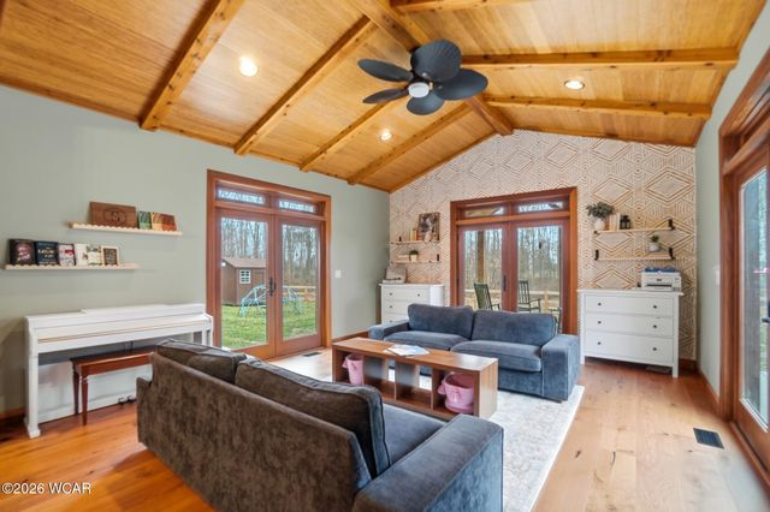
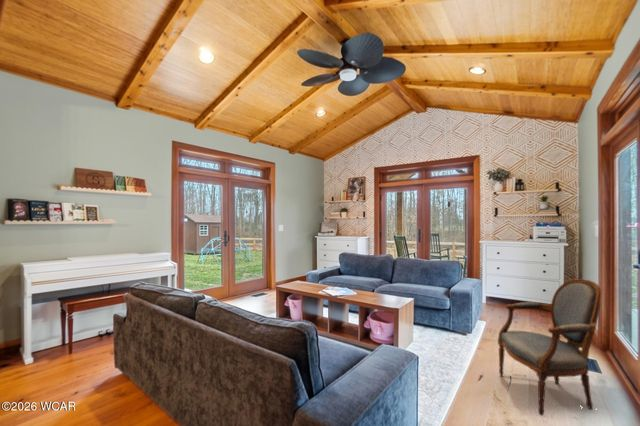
+ armchair [497,278,602,417]
